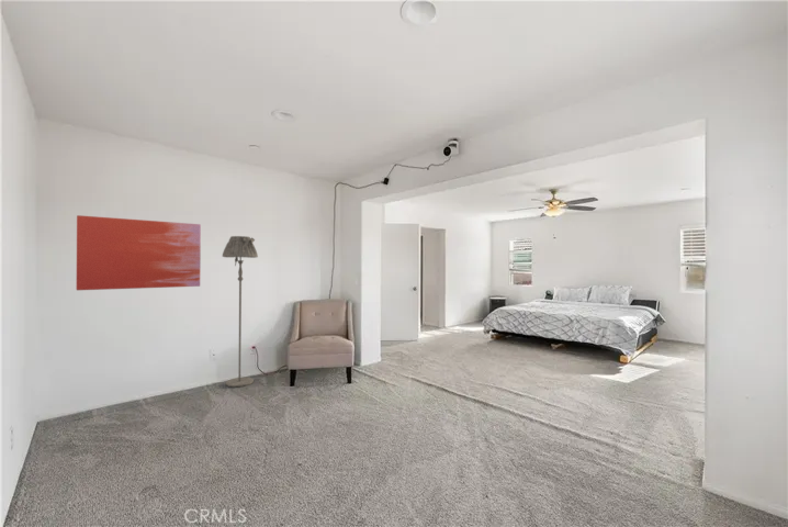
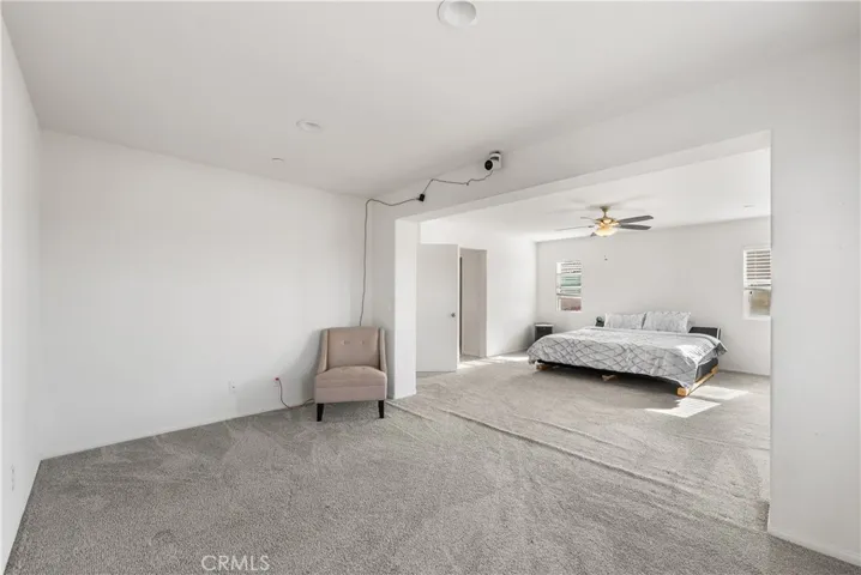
- wall art [76,214,202,291]
- floor lamp [222,235,259,389]
